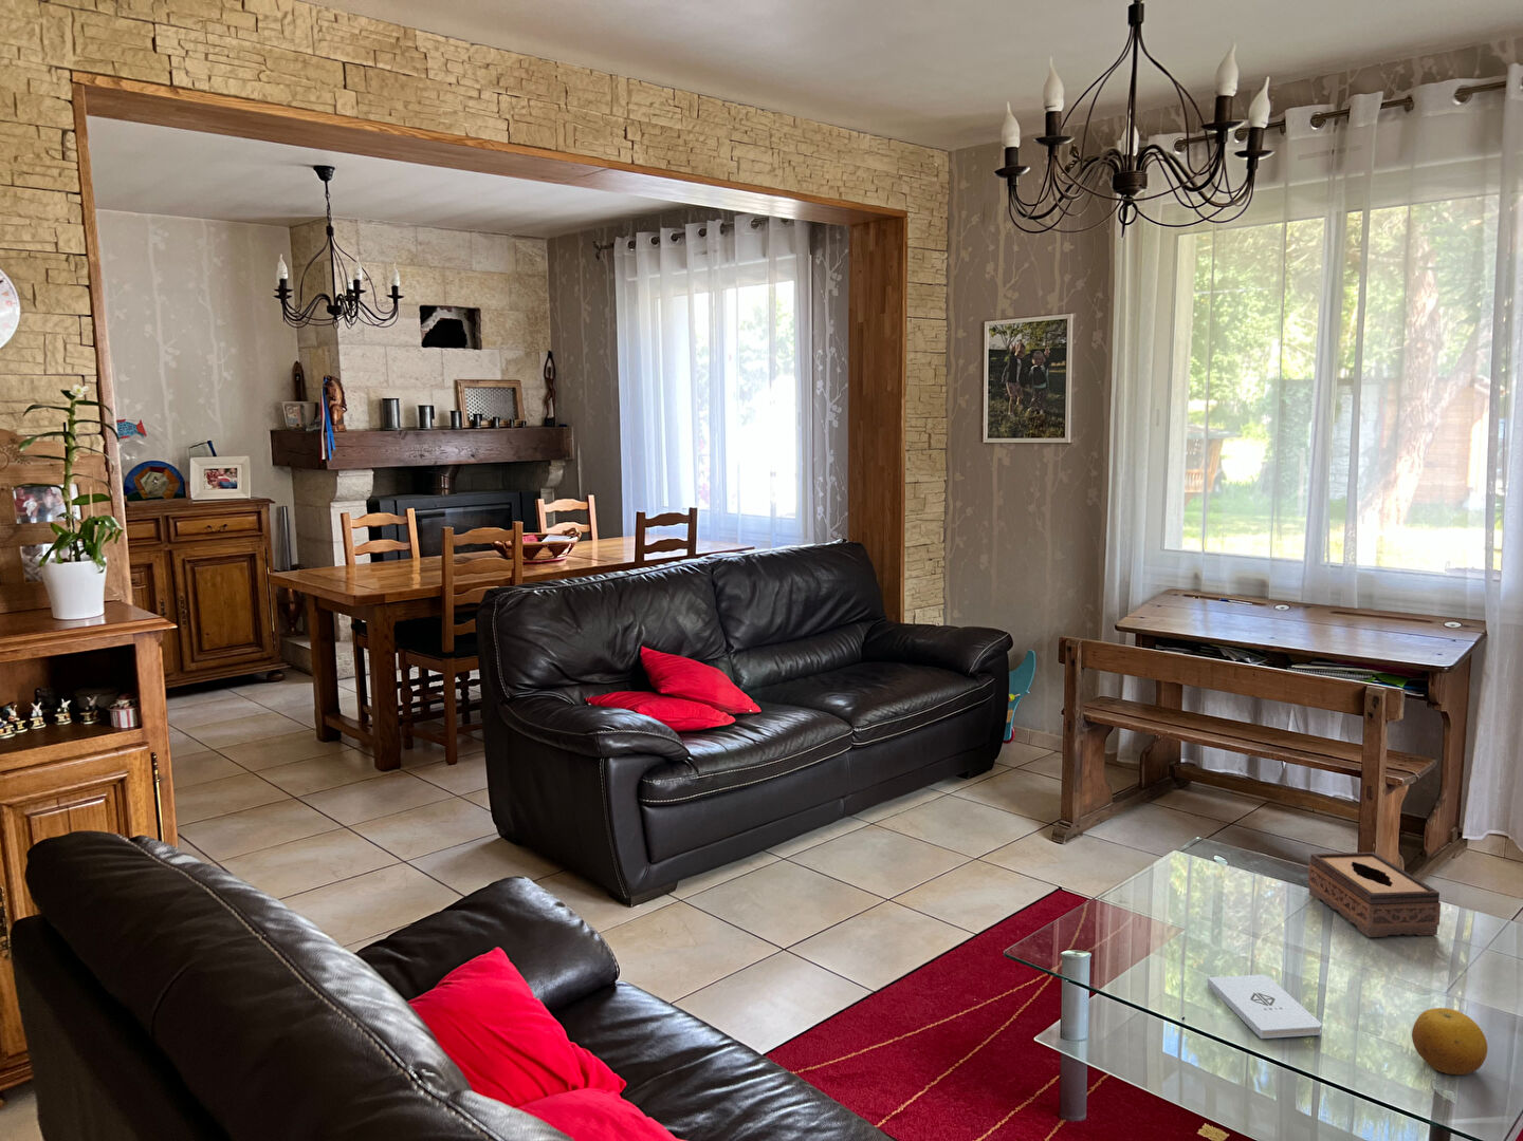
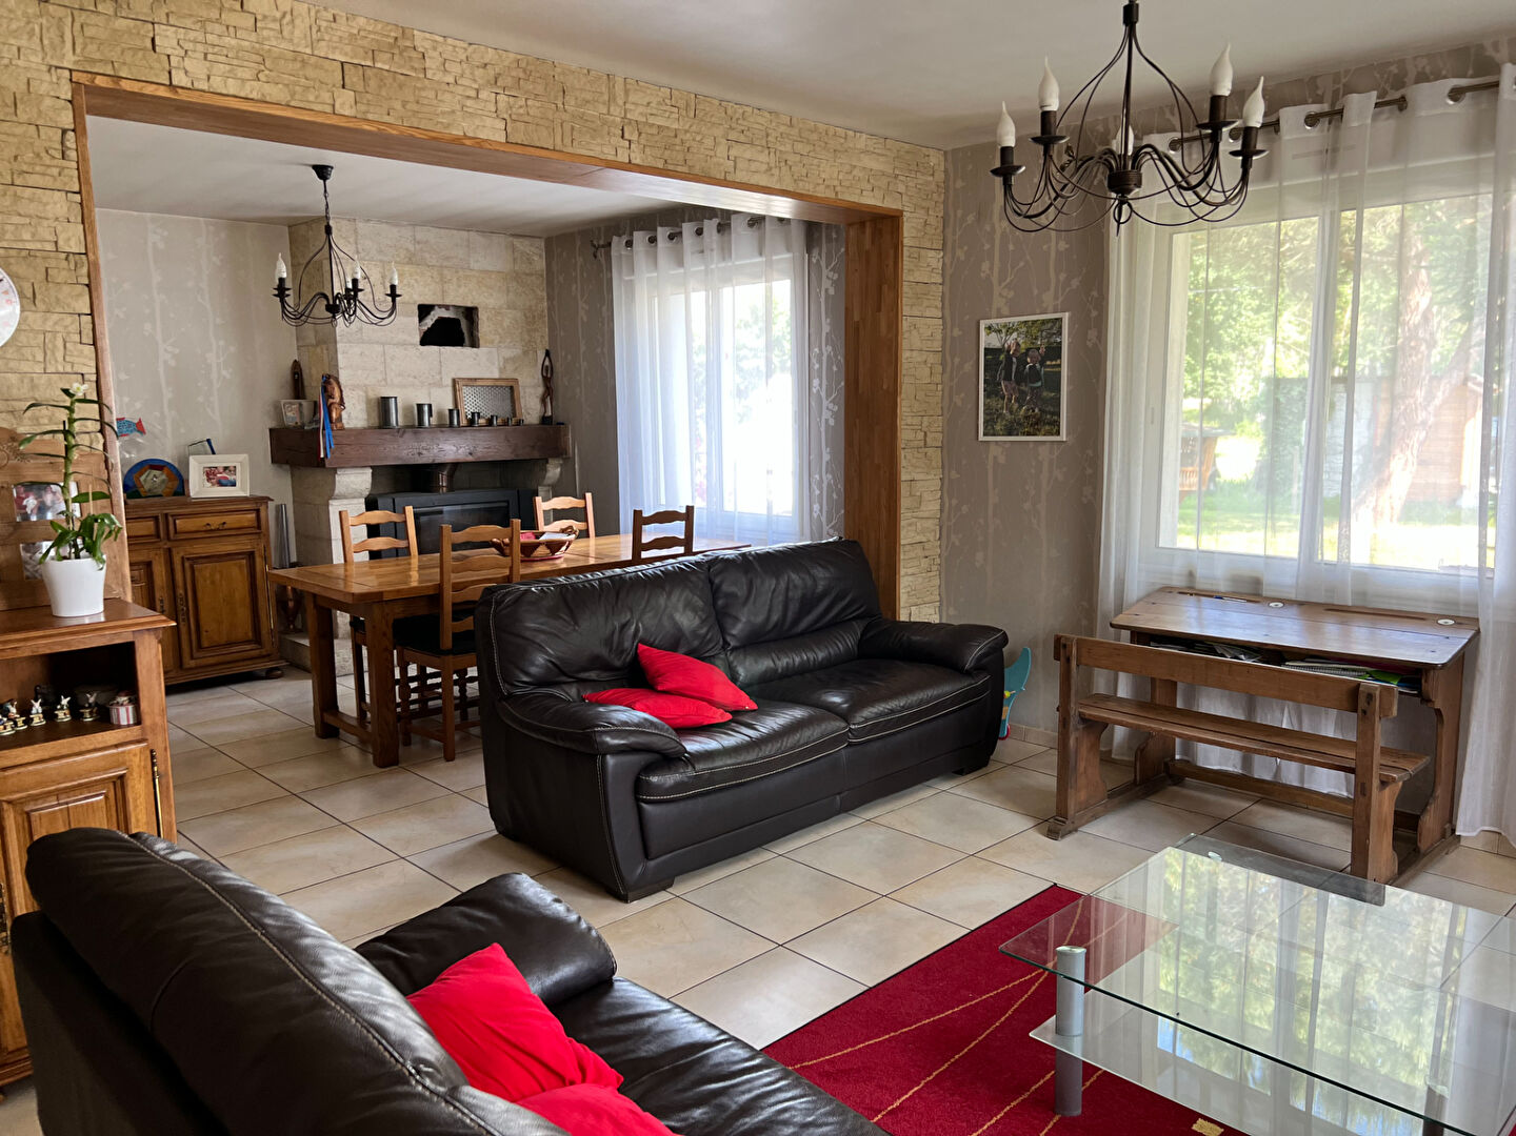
- tissue box [1307,851,1441,938]
- notepad [1206,974,1323,1039]
- fruit [1411,1007,1488,1075]
